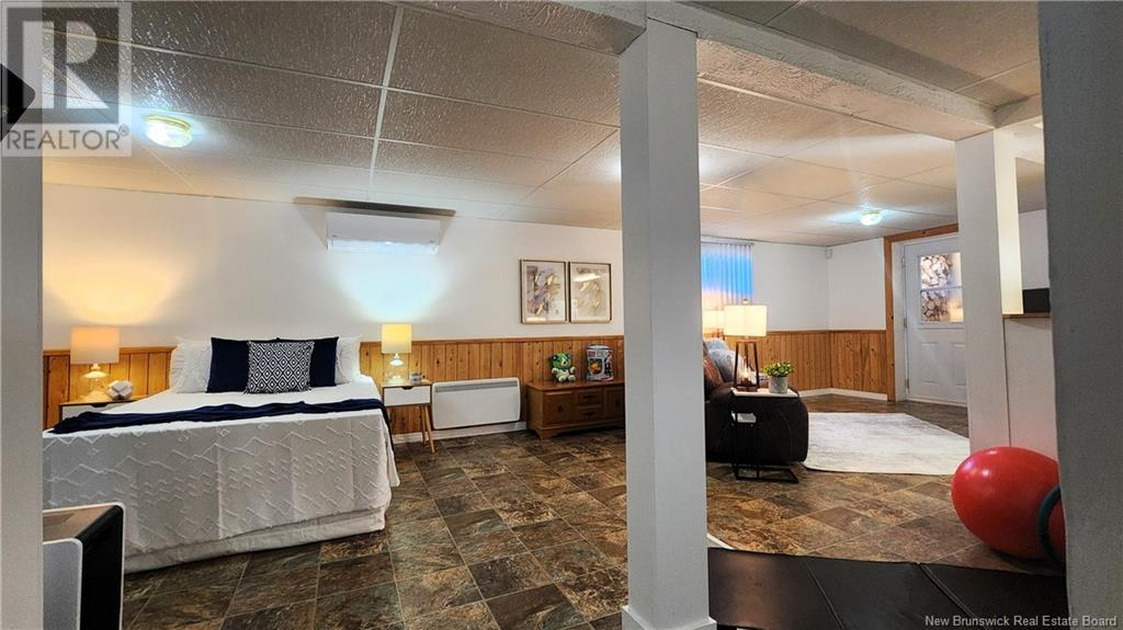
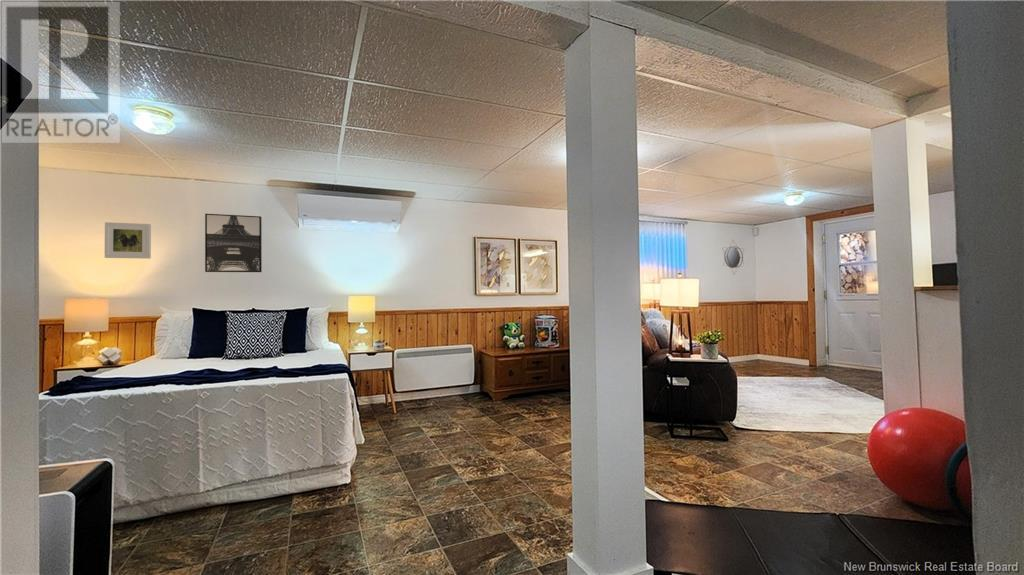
+ home mirror [721,240,745,276]
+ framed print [104,221,152,260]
+ wall art [204,213,263,273]
